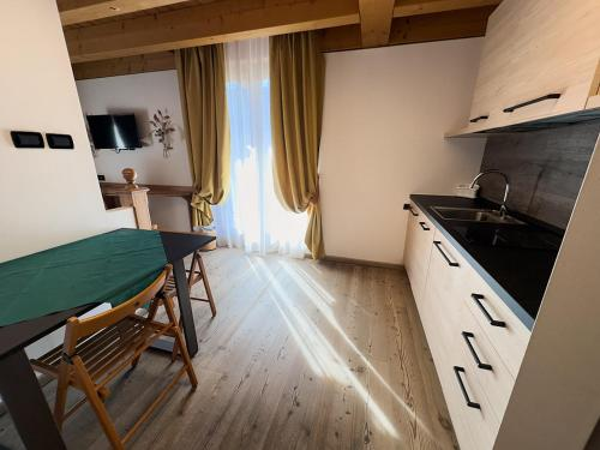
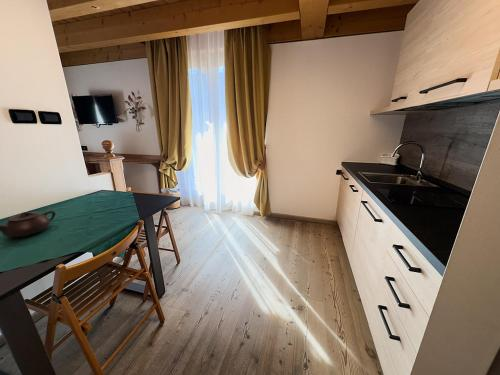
+ teapot [0,210,57,238]
